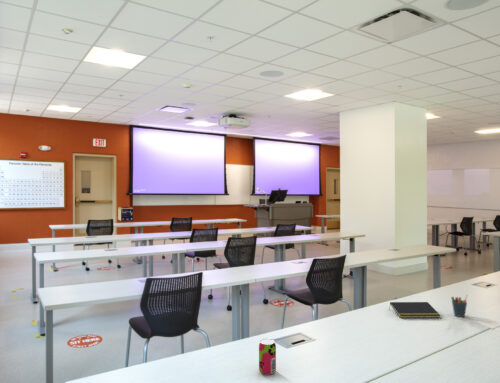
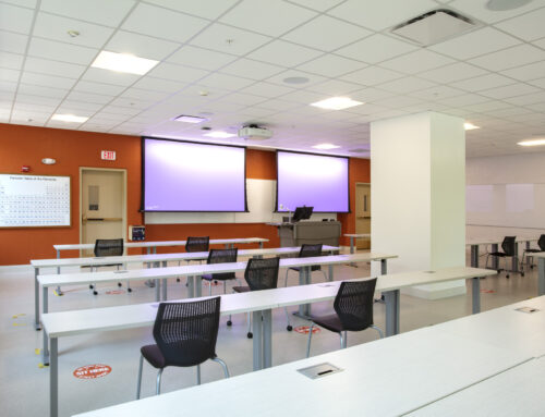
- pen holder [450,293,468,318]
- notepad [388,301,442,319]
- beverage can [258,338,277,376]
